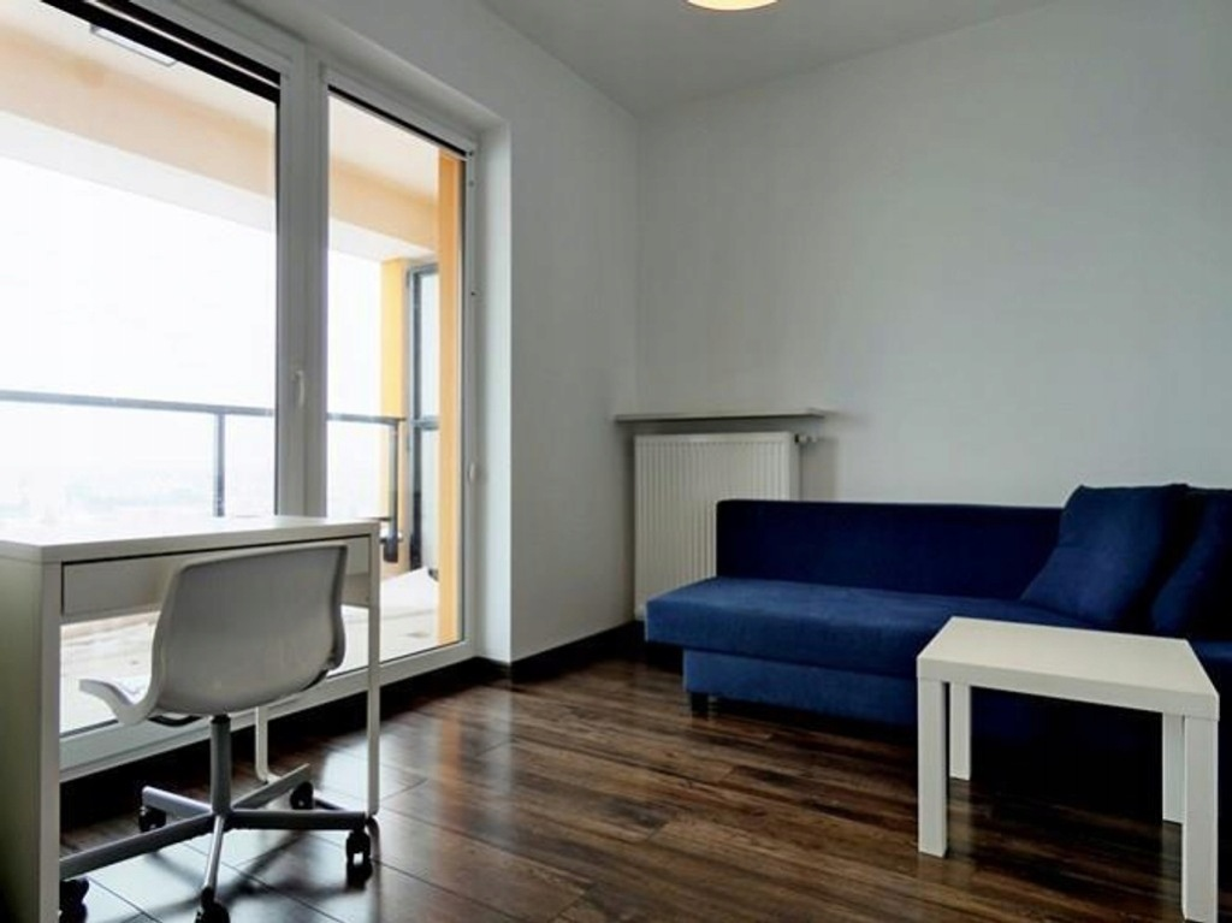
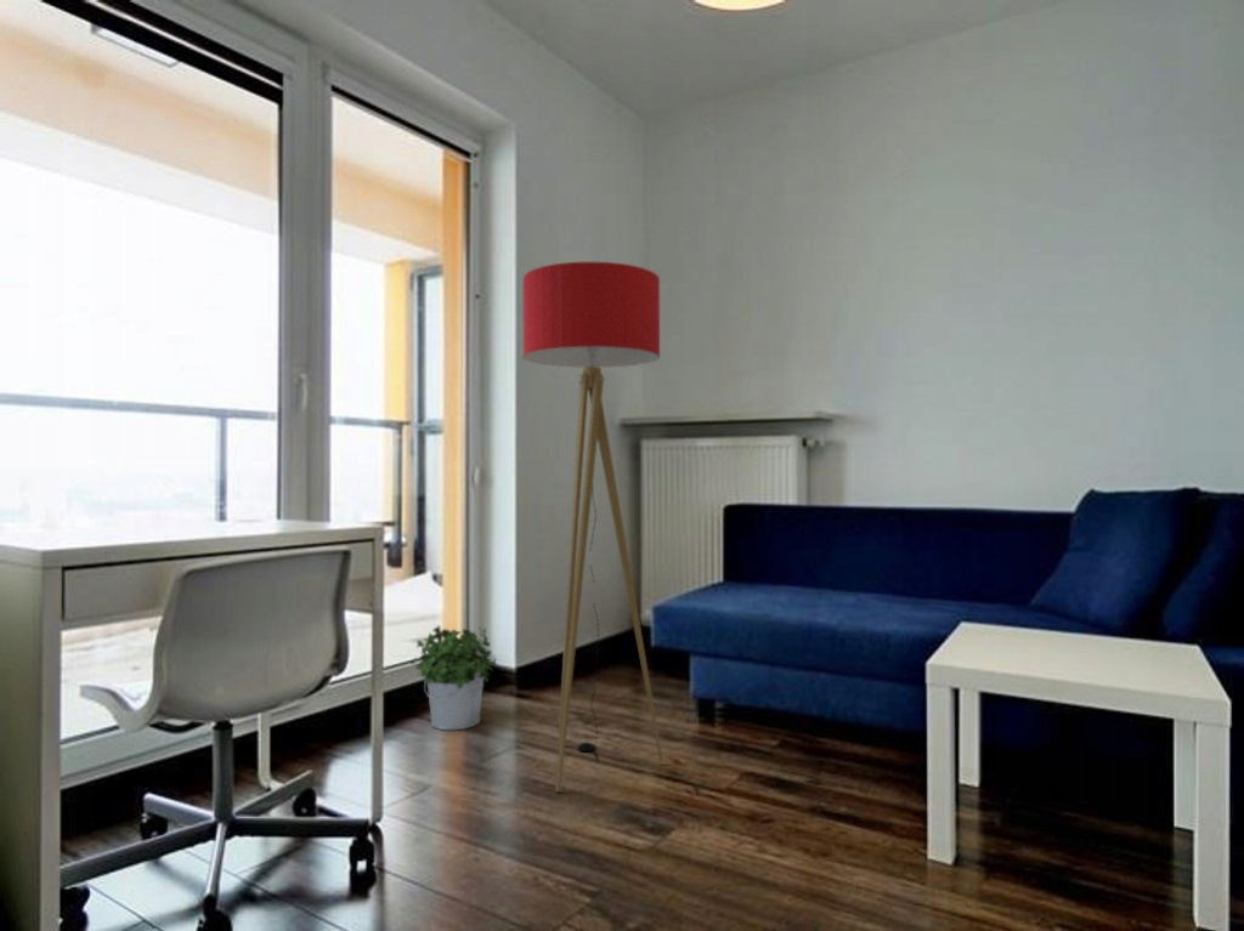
+ potted plant [409,624,497,731]
+ floor lamp [521,261,665,794]
